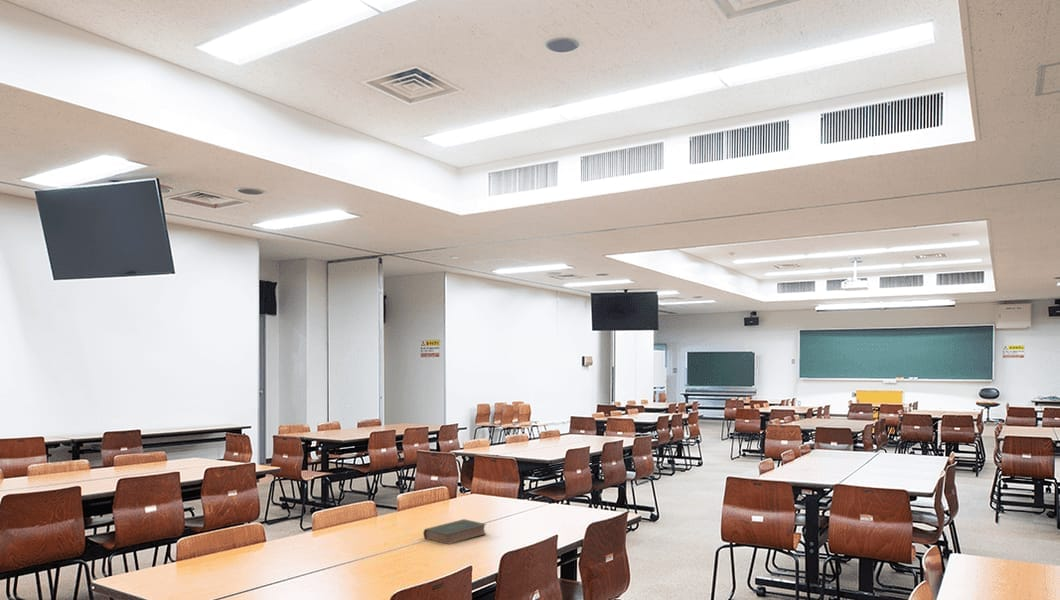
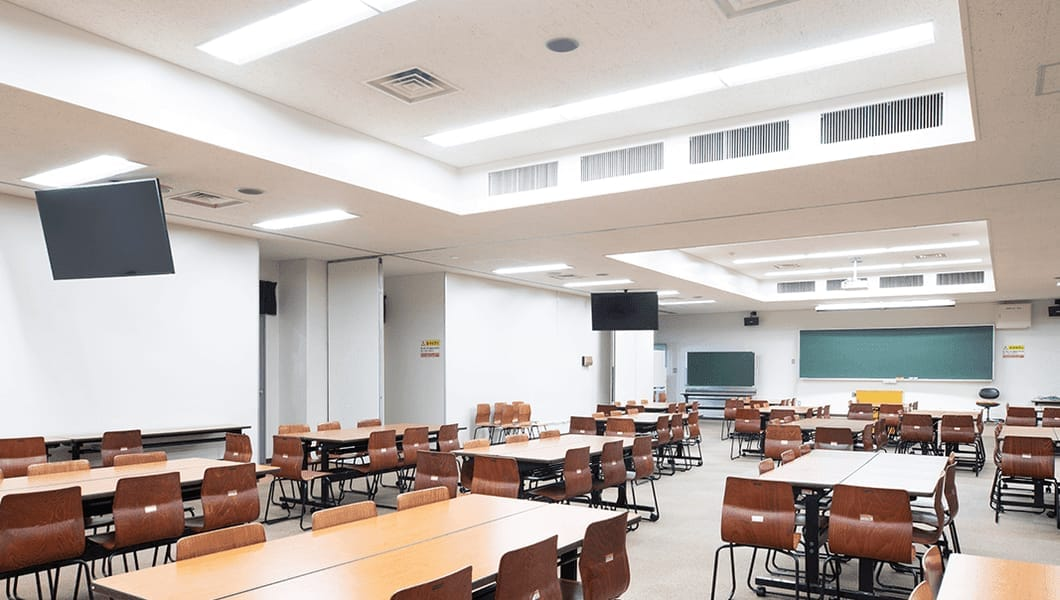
- book [422,518,488,545]
